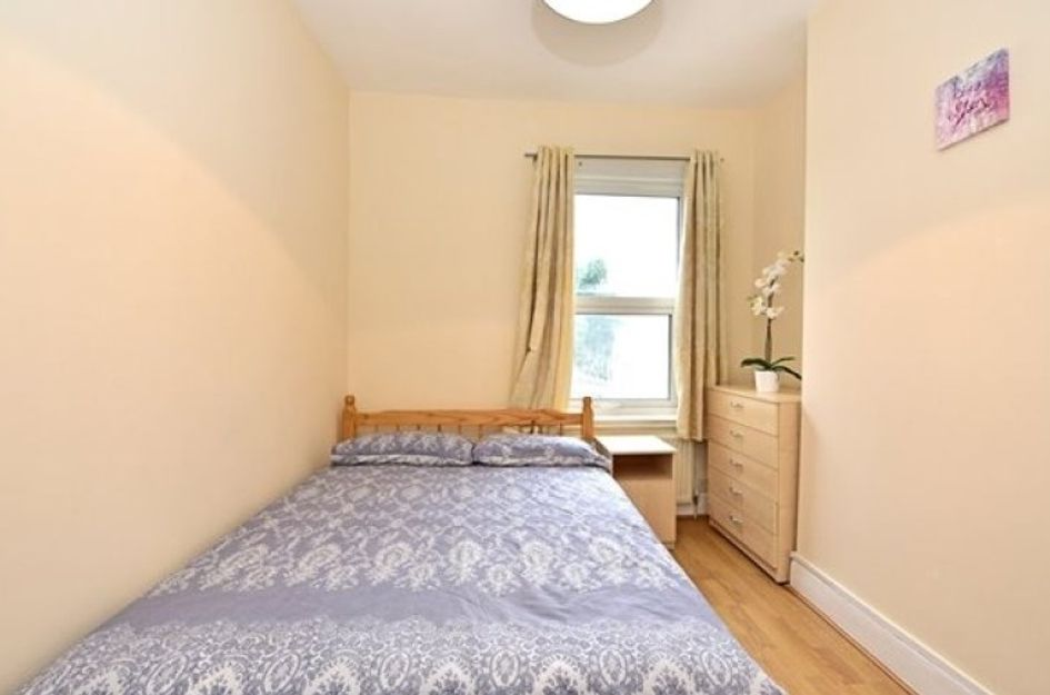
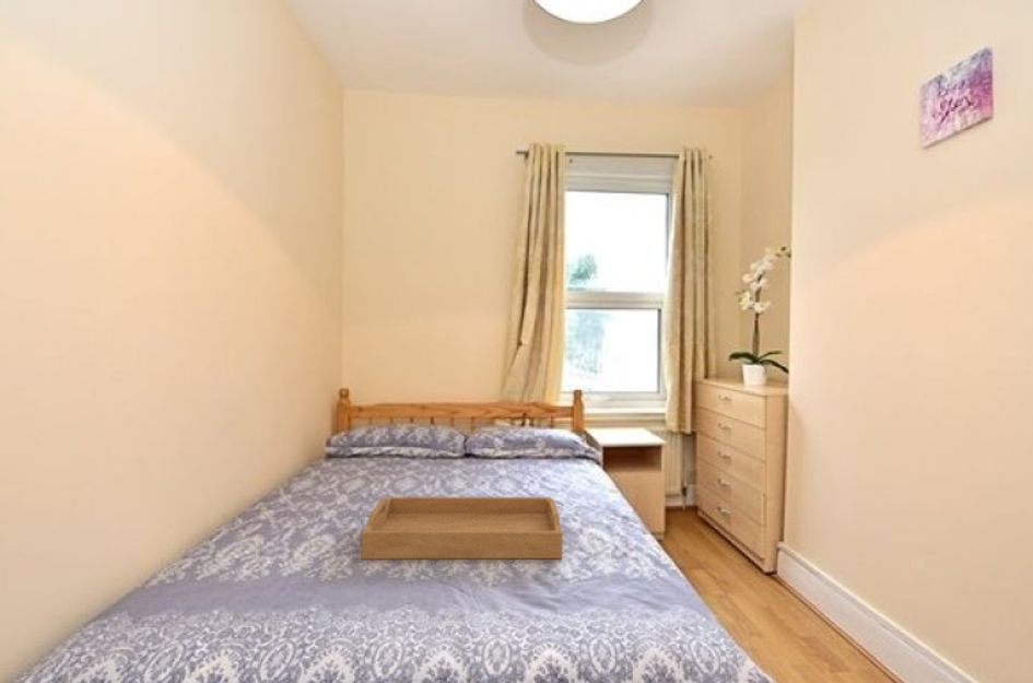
+ serving tray [361,496,564,560]
